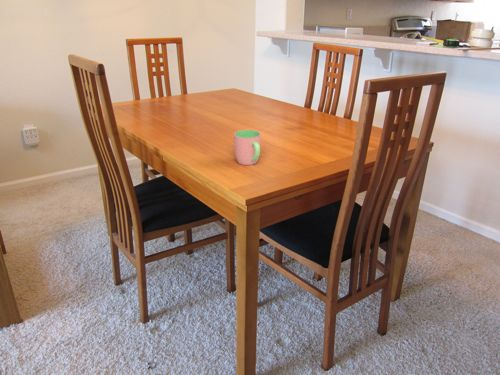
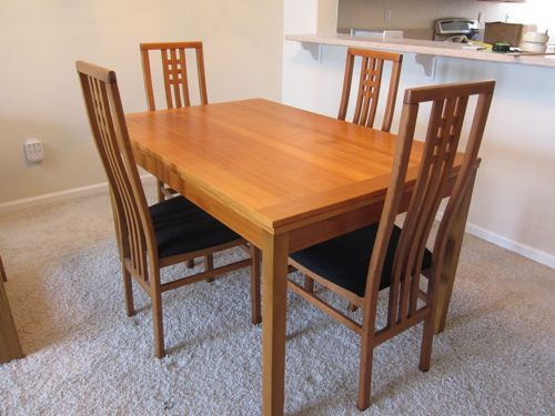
- cup [233,129,262,166]
